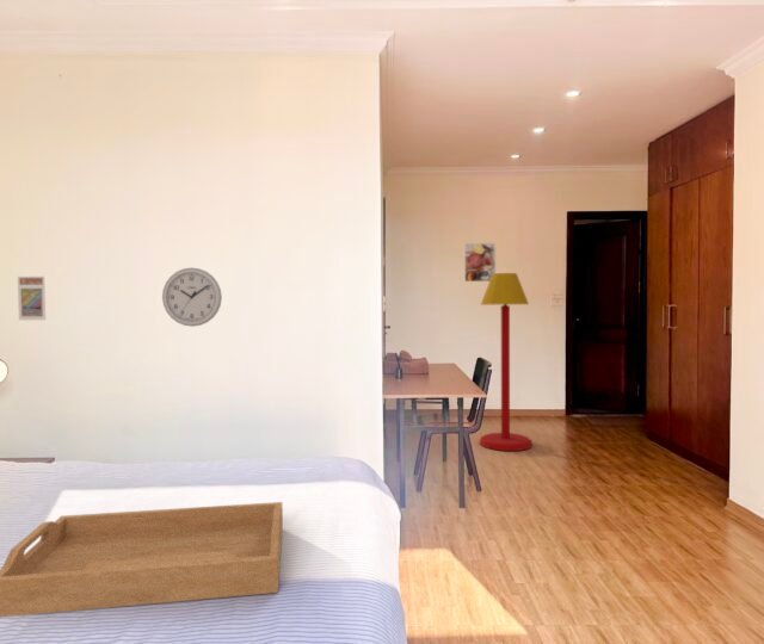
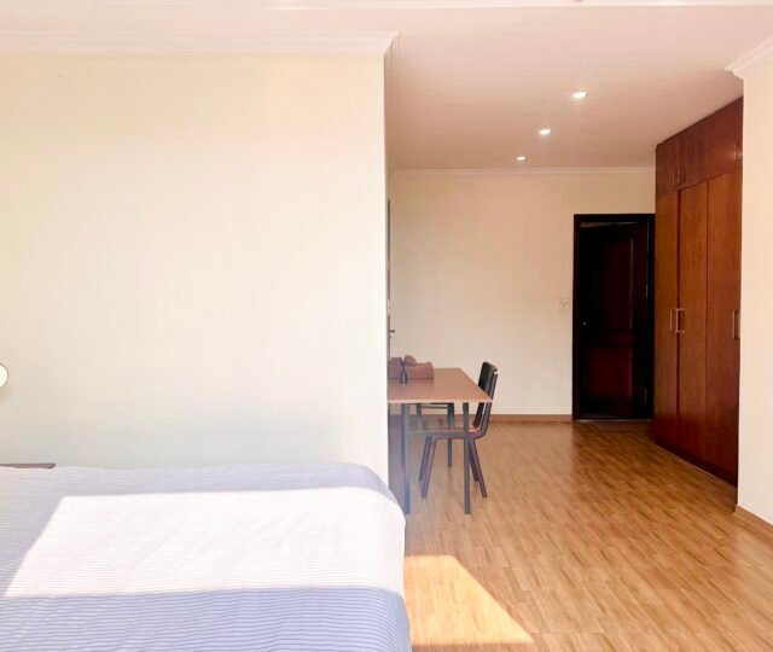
- serving tray [0,501,284,619]
- floor lamp [479,272,532,452]
- trading card display case [17,275,47,321]
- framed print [463,242,497,283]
- wall clock [161,267,223,328]
